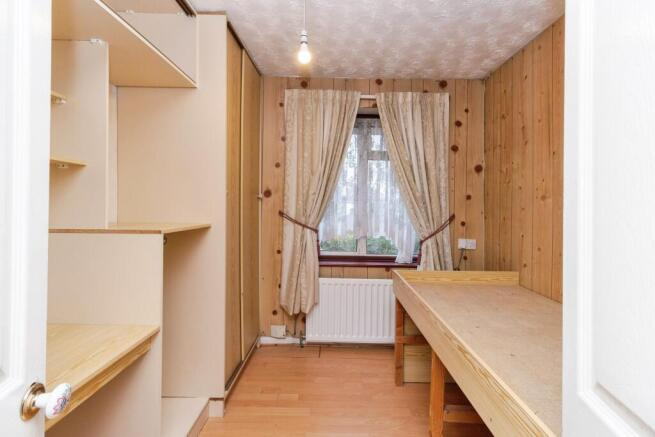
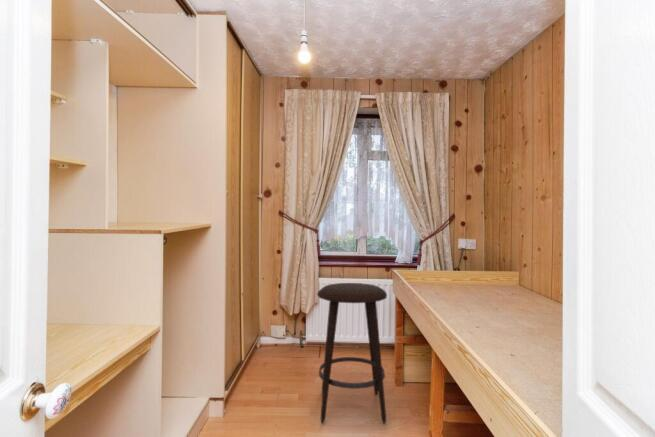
+ stool [316,282,388,425]
